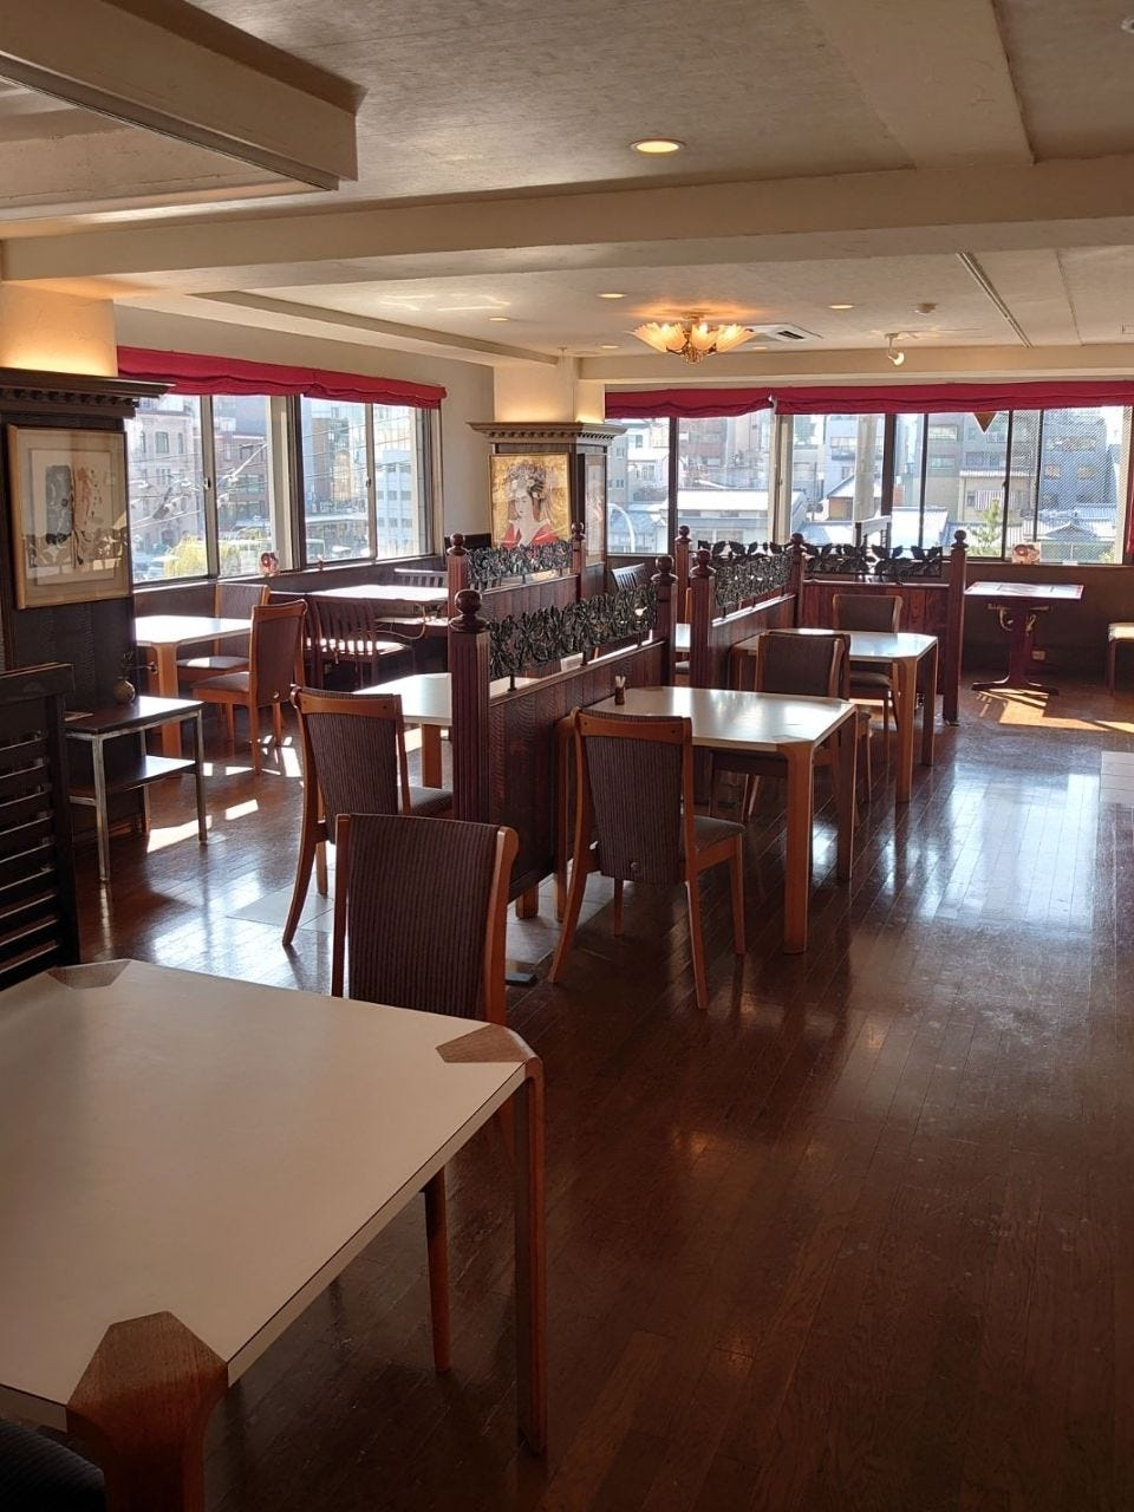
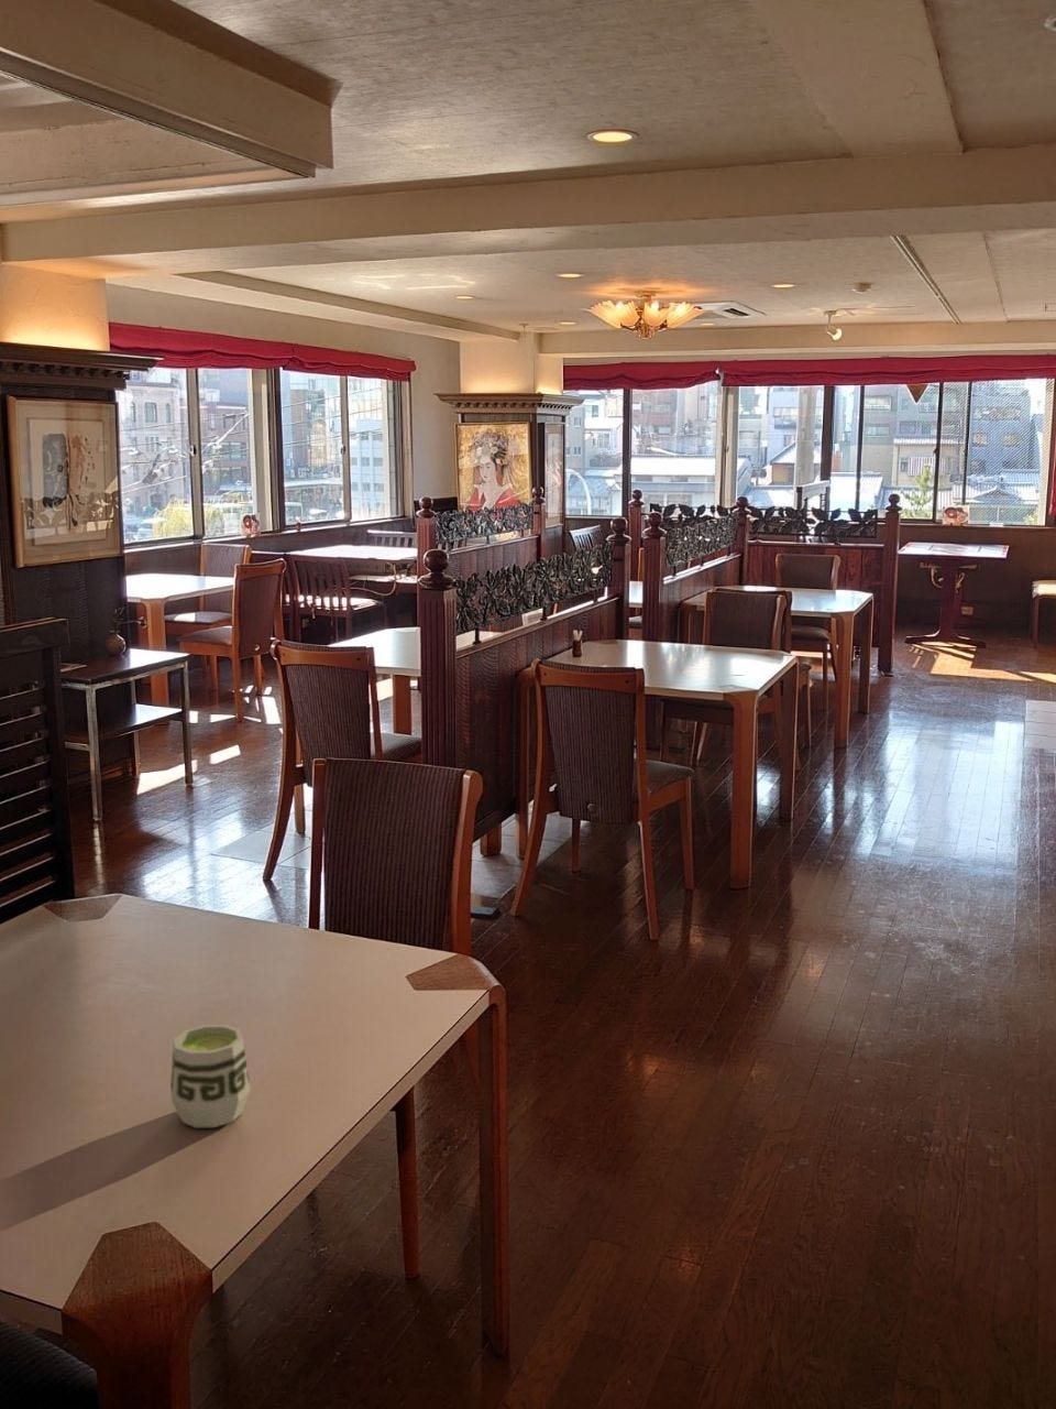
+ cup [170,1024,252,1128]
